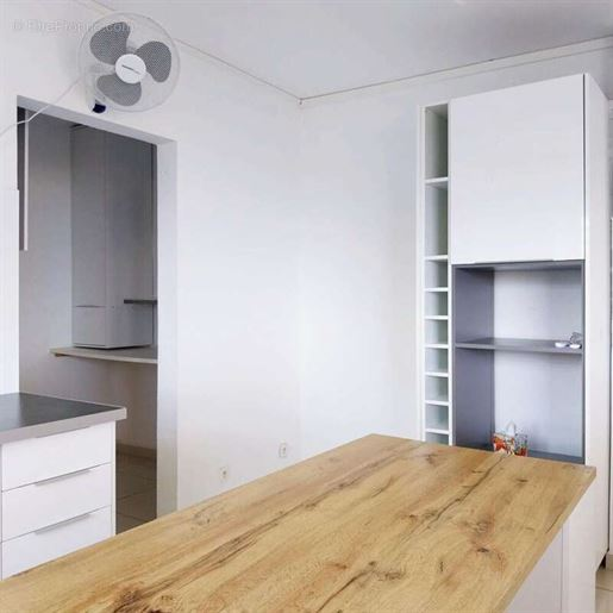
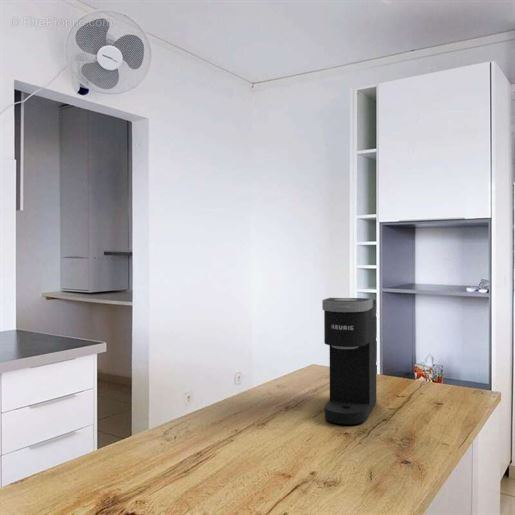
+ coffee maker [321,297,377,426]
